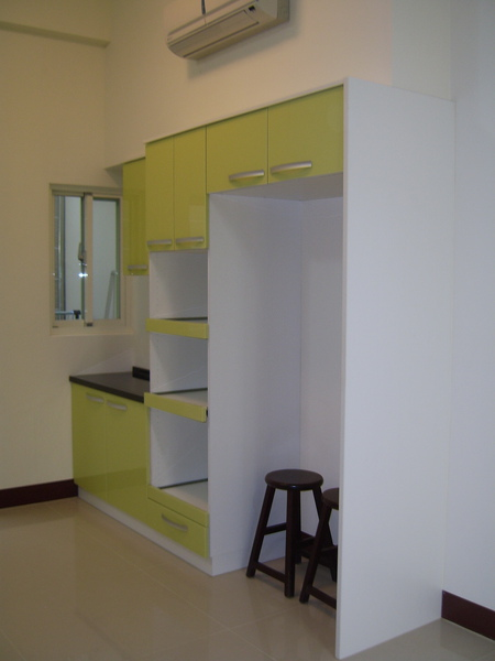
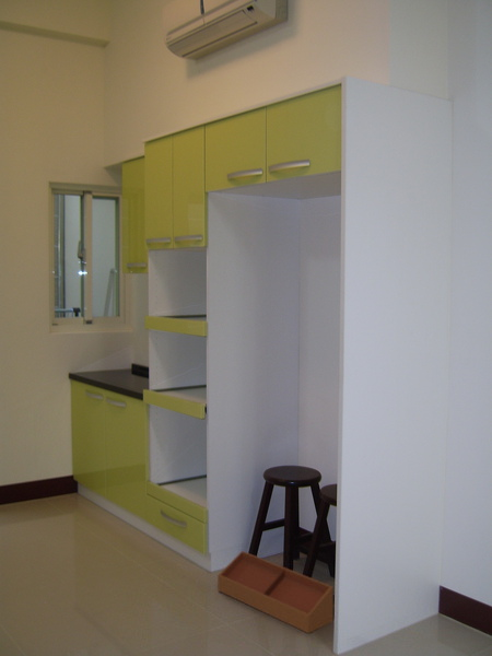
+ storage bin [216,550,335,634]
